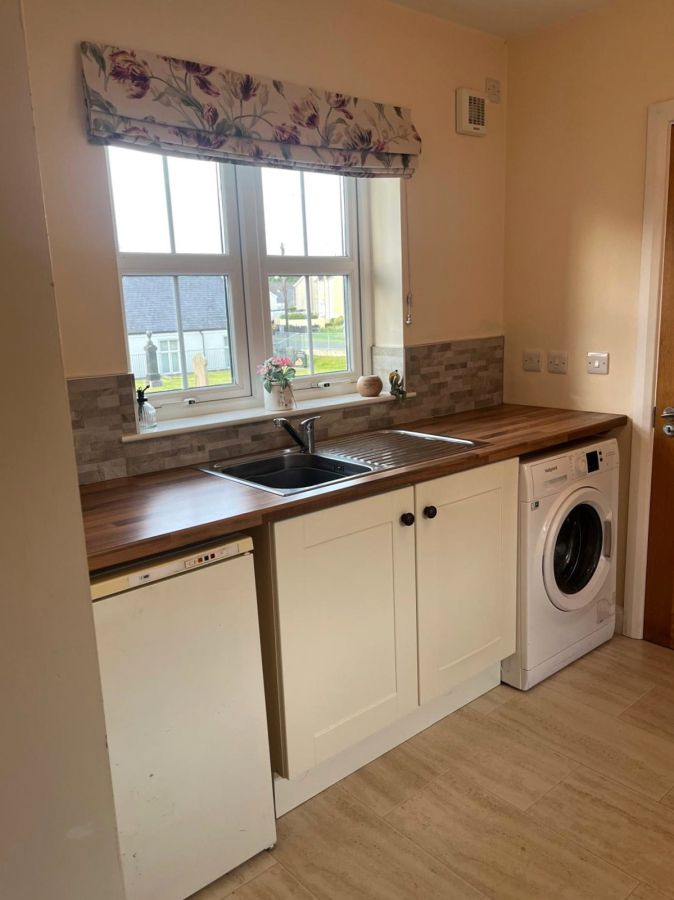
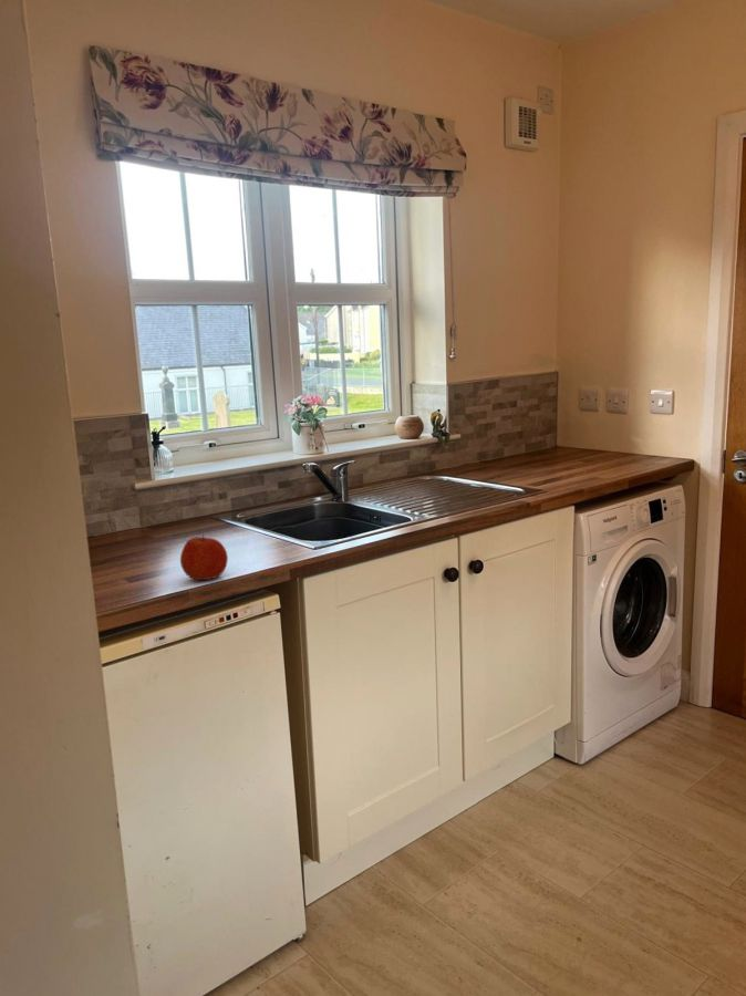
+ apple [179,532,229,581]
